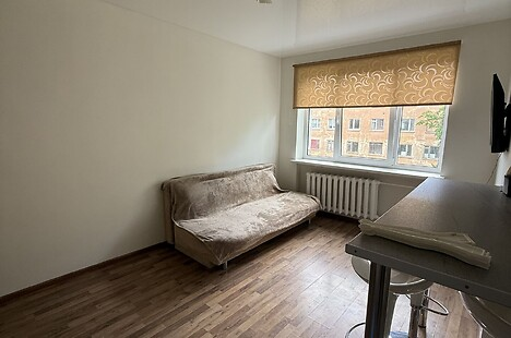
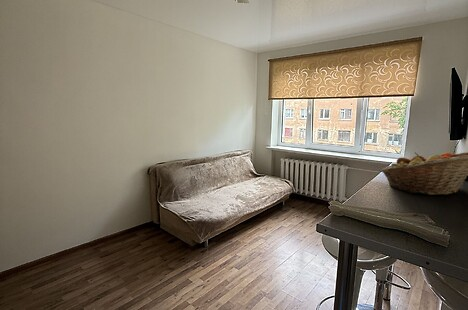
+ fruit basket [380,151,468,196]
